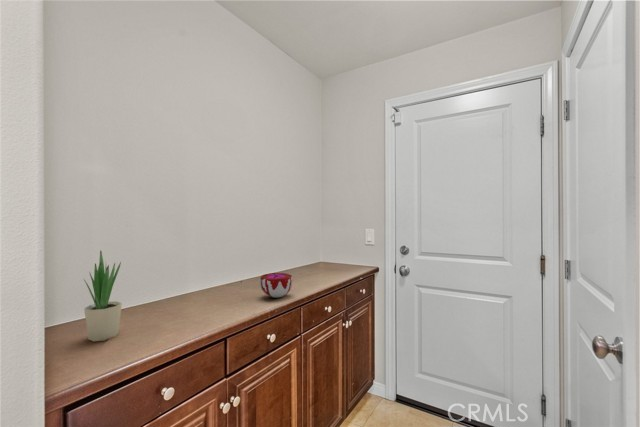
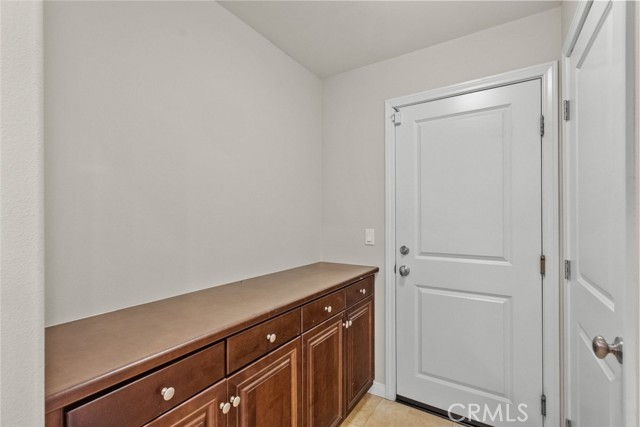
- decorative bowl [259,272,293,299]
- potted plant [82,250,123,342]
